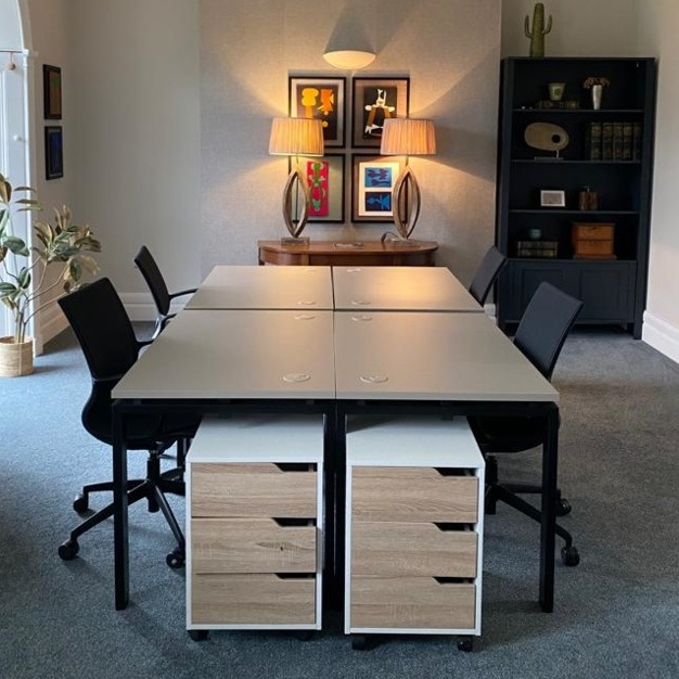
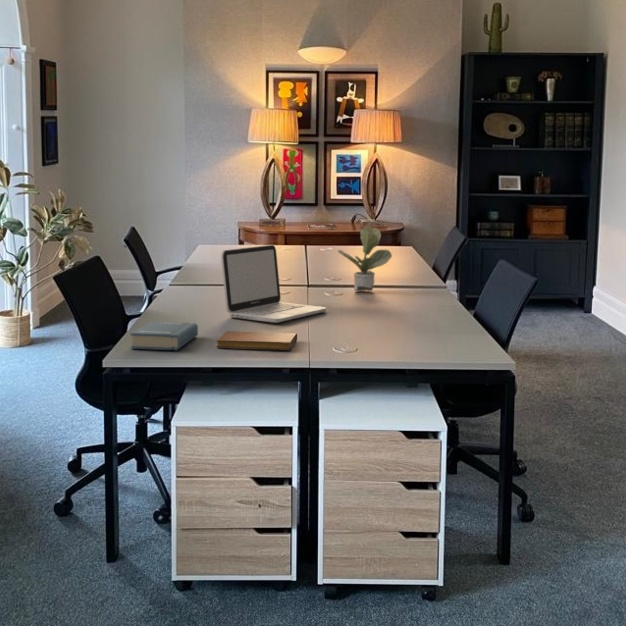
+ laptop [220,244,327,324]
+ book [130,320,199,351]
+ notebook [216,331,298,351]
+ potted plant [336,225,393,292]
